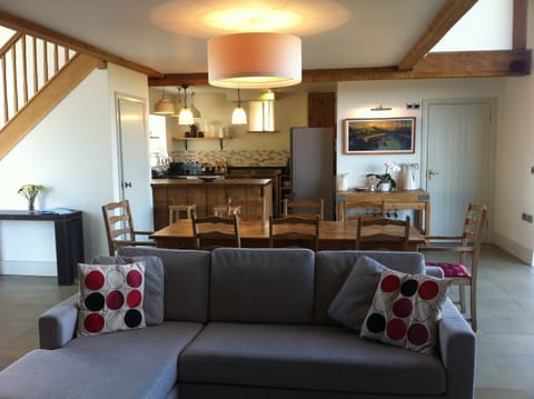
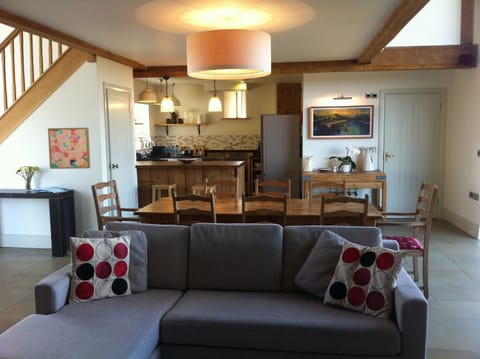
+ wall art [47,127,91,170]
